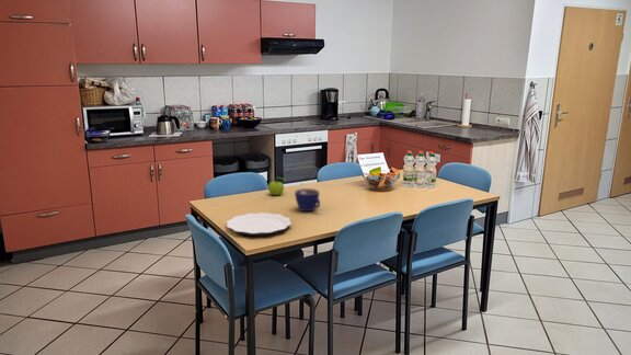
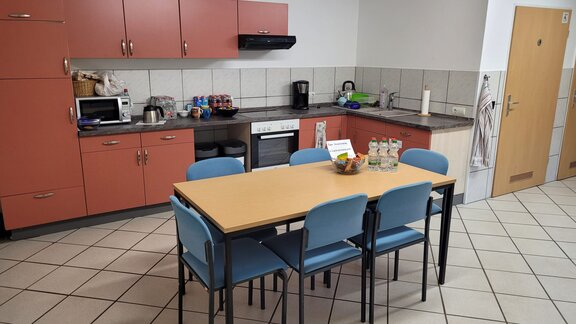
- fruit [267,176,288,196]
- cup [294,187,321,213]
- plate [226,211,292,237]
